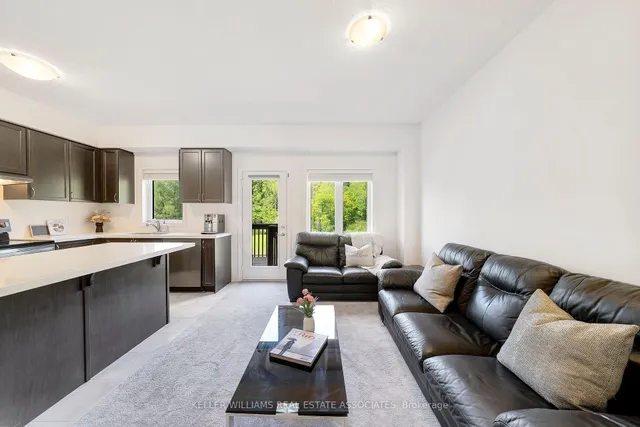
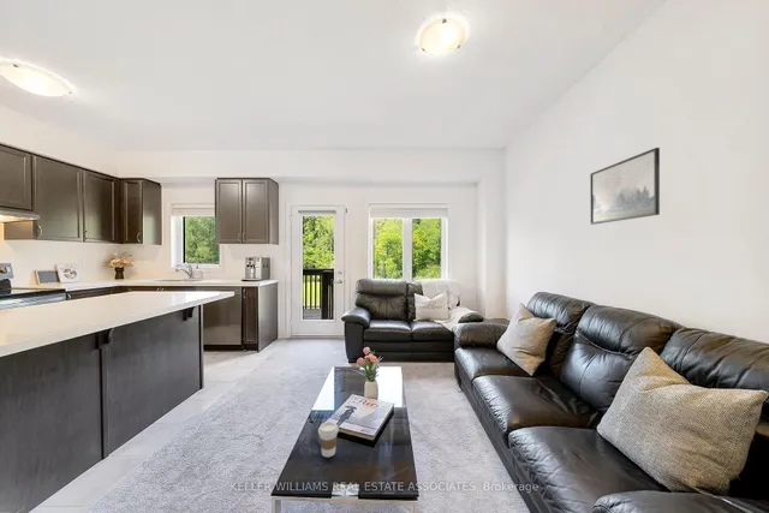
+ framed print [589,147,661,226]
+ coffee cup [317,420,340,458]
